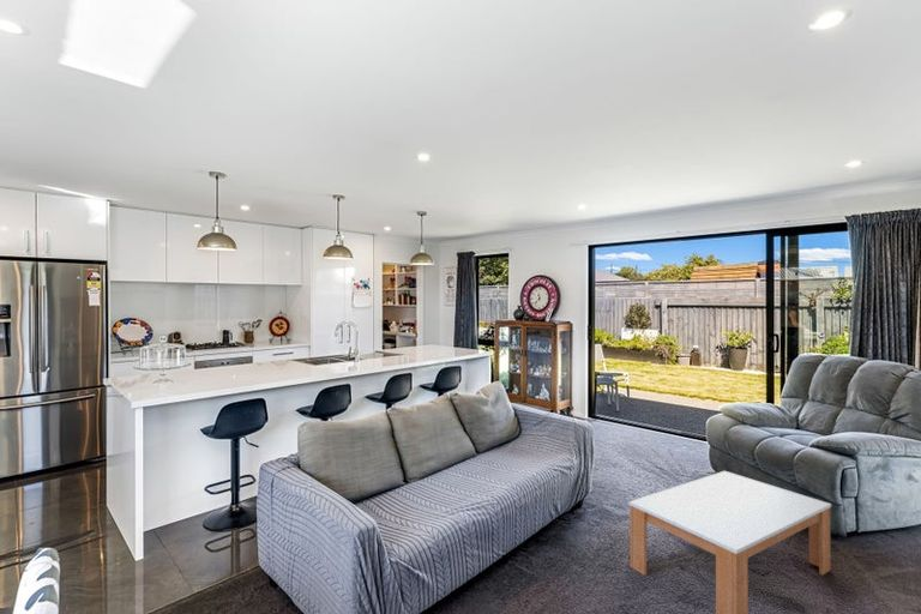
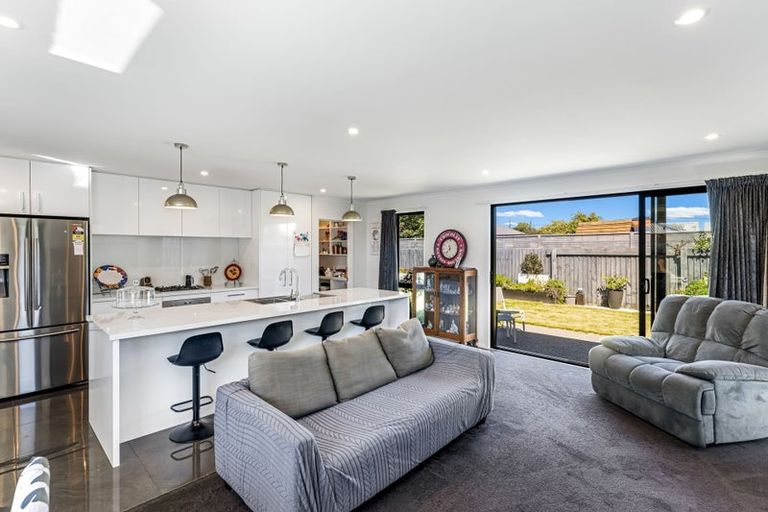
- coffee table [628,470,832,614]
